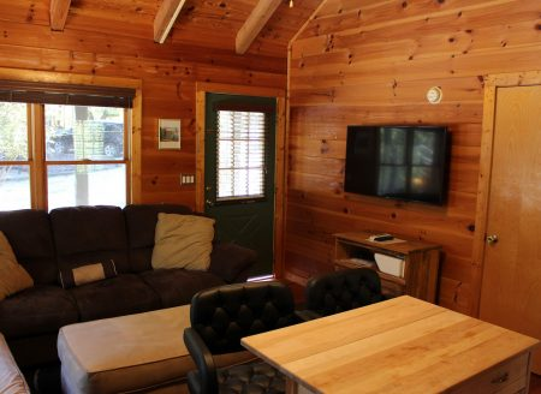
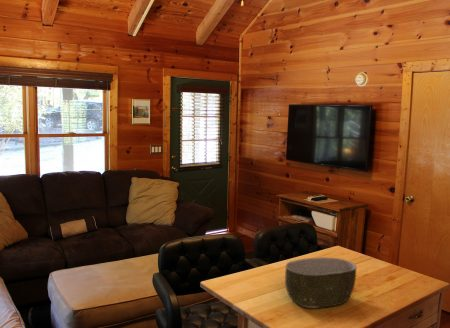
+ bowl [284,256,358,309]
